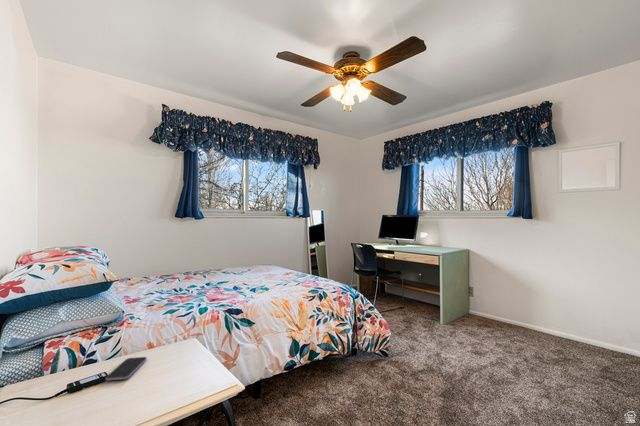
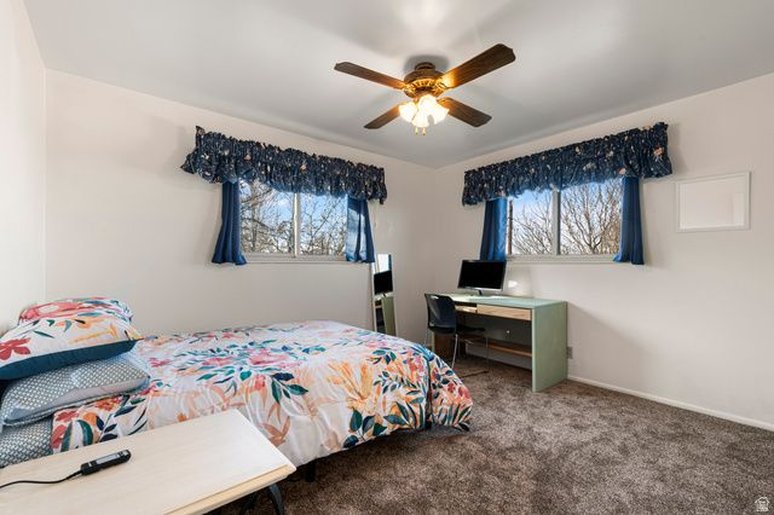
- smartphone [104,356,148,382]
